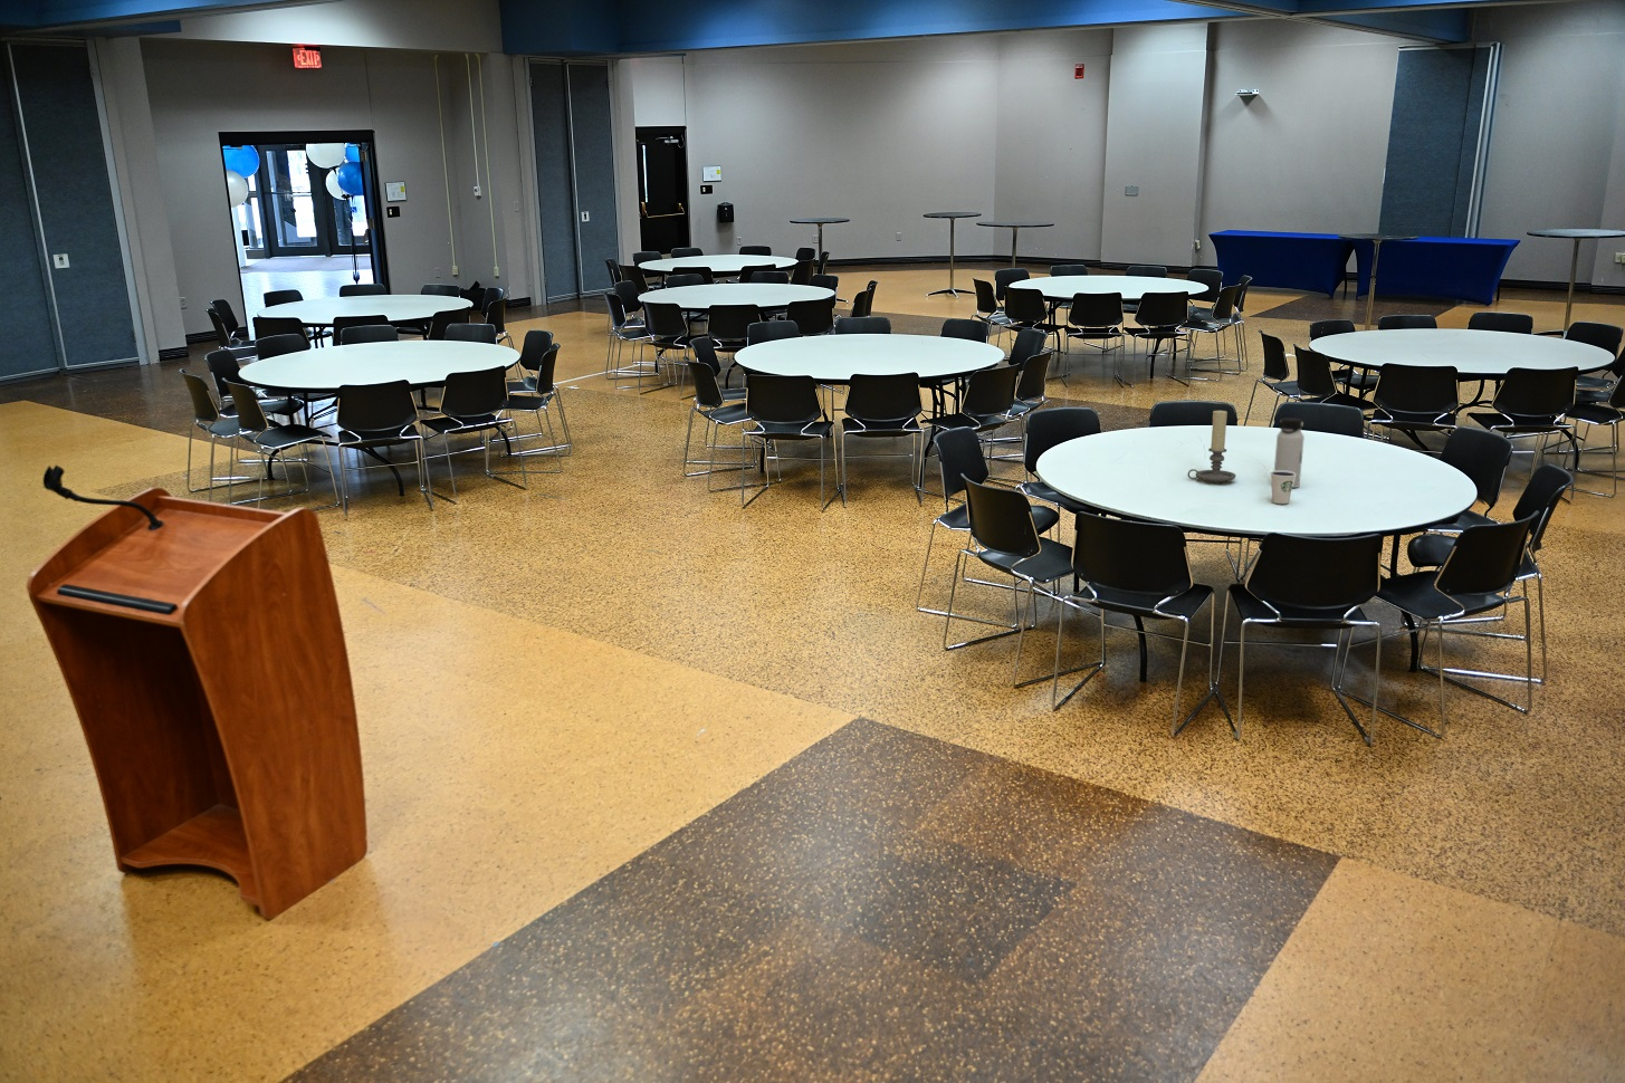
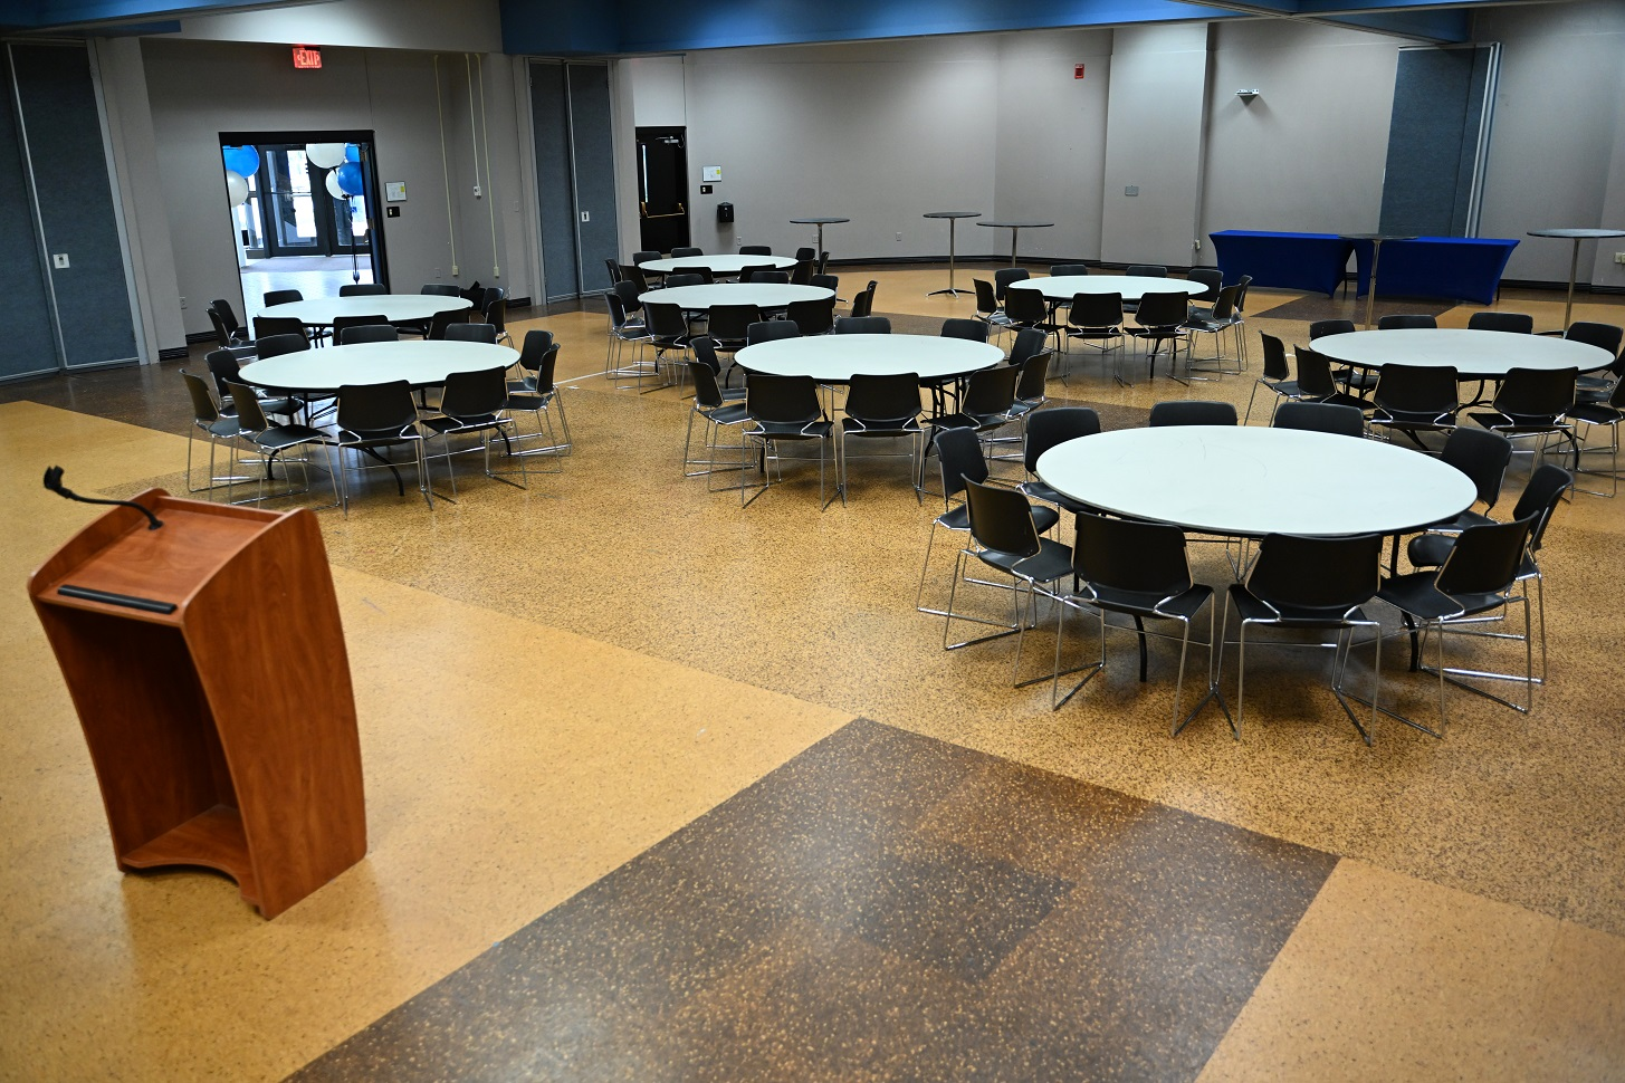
- dixie cup [1270,470,1296,505]
- candle holder [1187,409,1237,483]
- water bottle [1273,417,1306,490]
